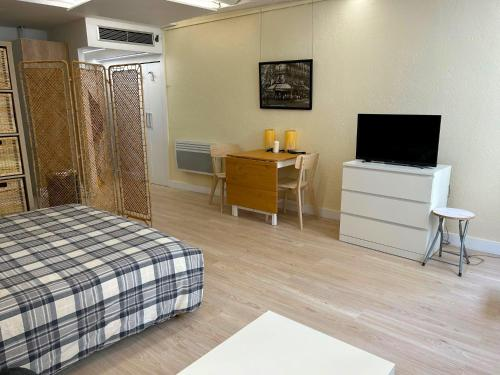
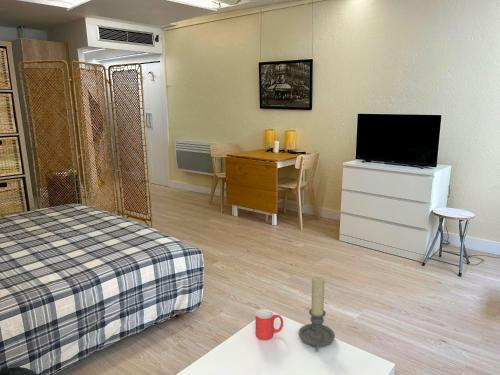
+ mug [255,308,284,341]
+ candle holder [298,276,336,353]
